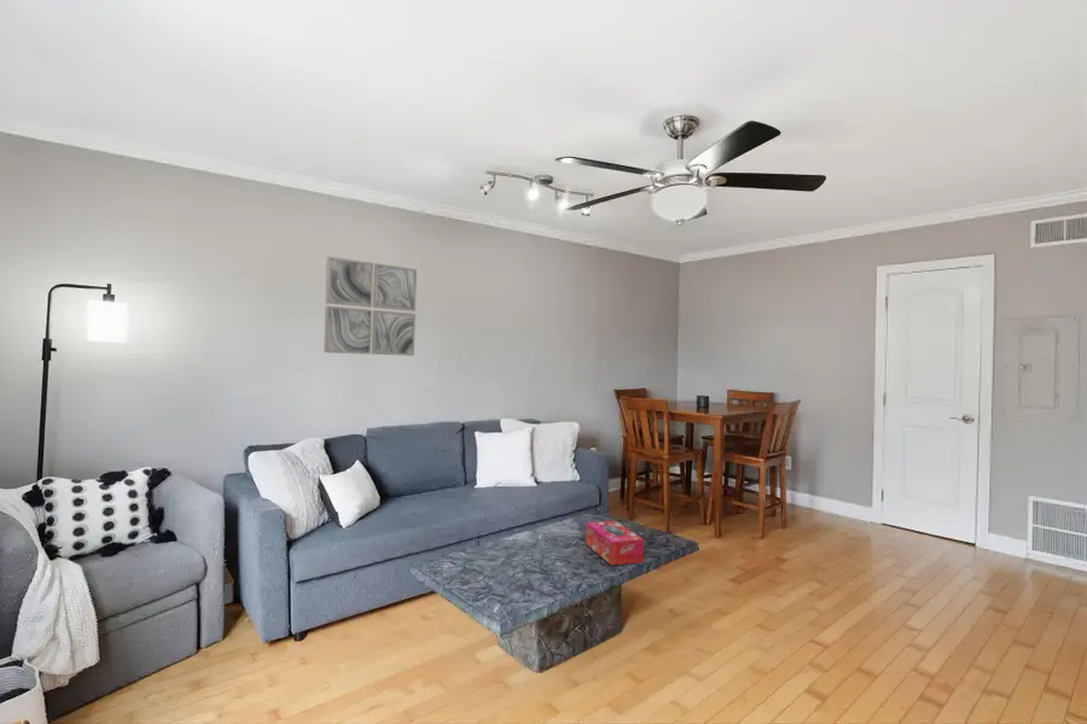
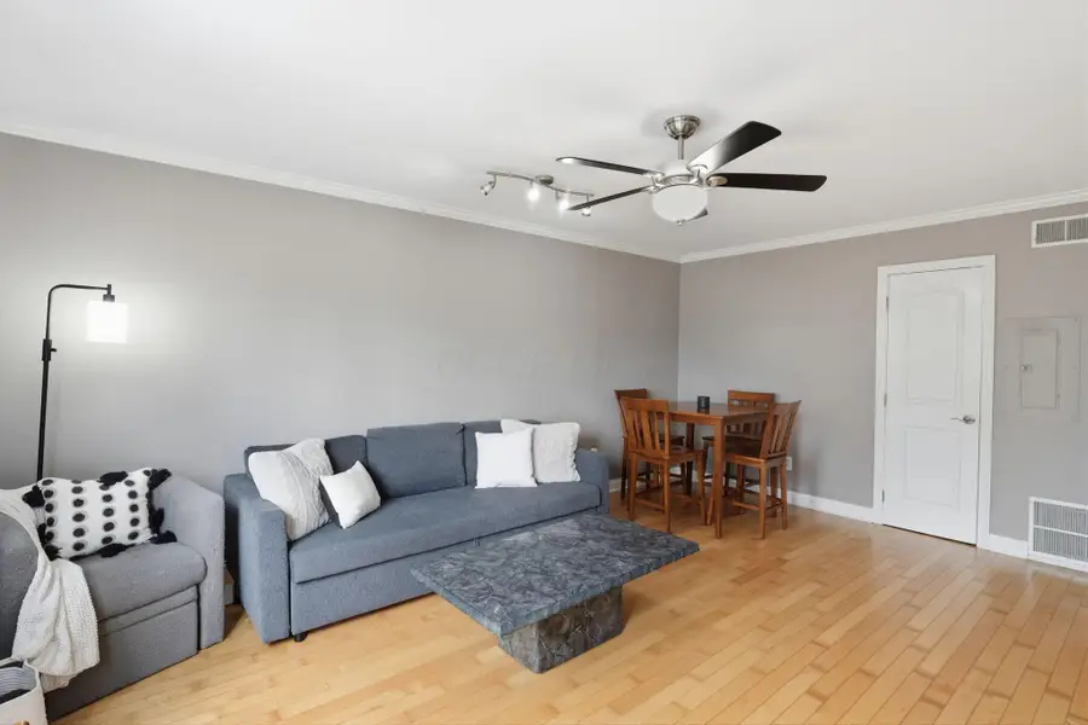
- wall art [322,256,418,357]
- tissue box [585,519,645,566]
